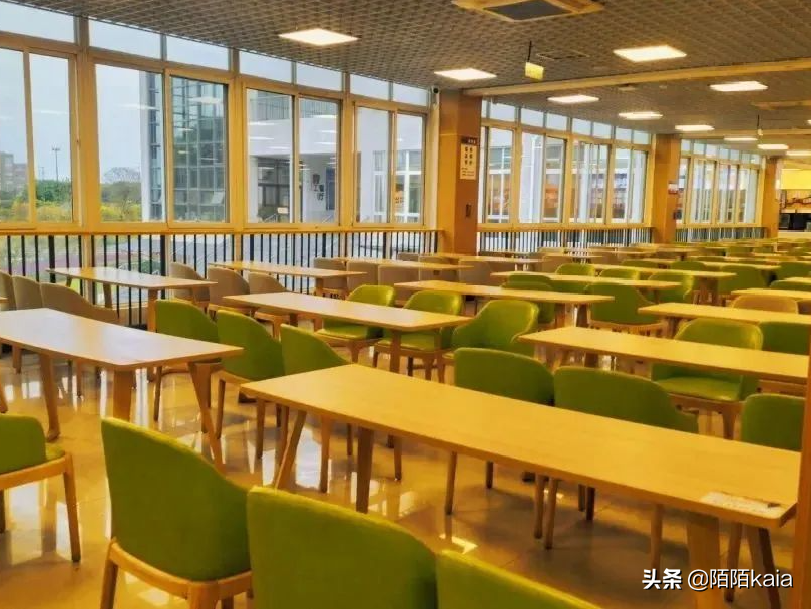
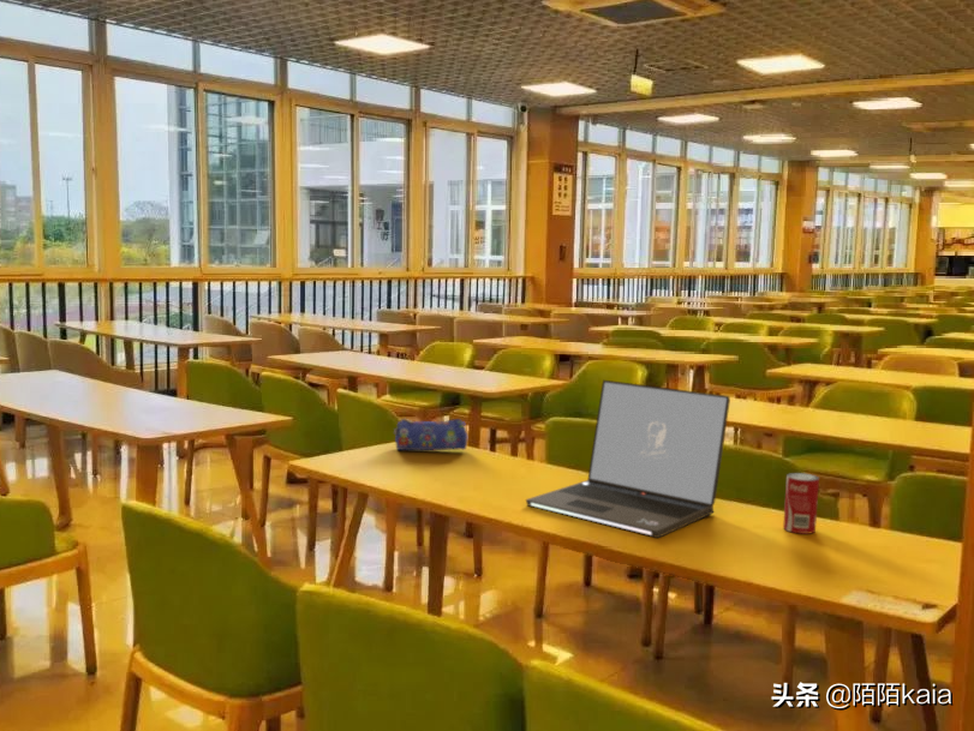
+ pencil case [393,417,470,451]
+ beverage can [782,472,820,535]
+ laptop [525,379,731,539]
